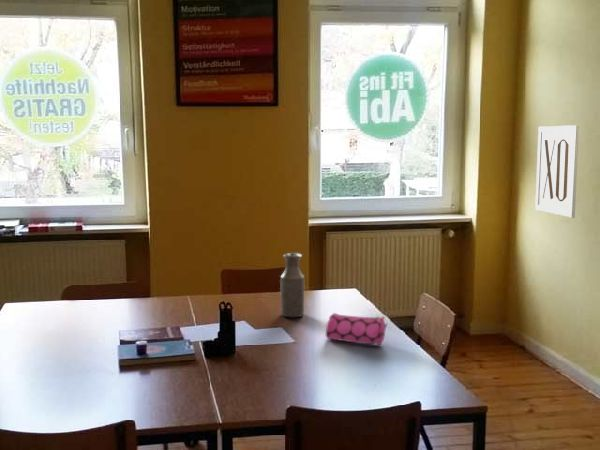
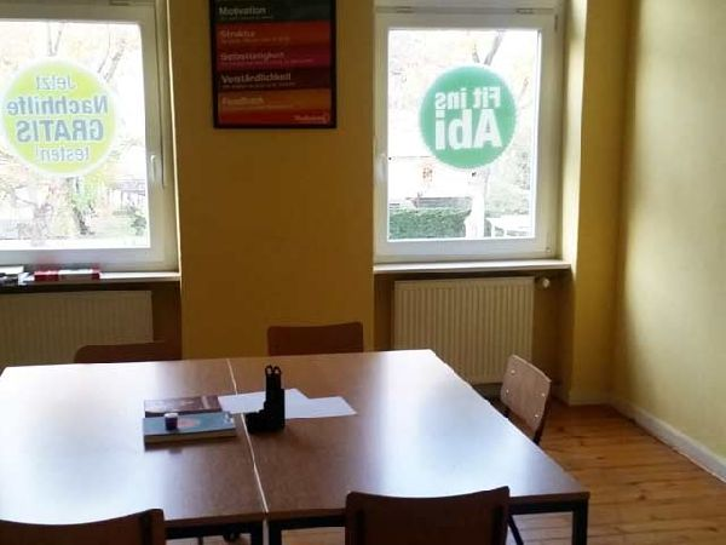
- wall art [534,124,580,219]
- bottle [279,252,305,319]
- pencil case [324,312,388,346]
